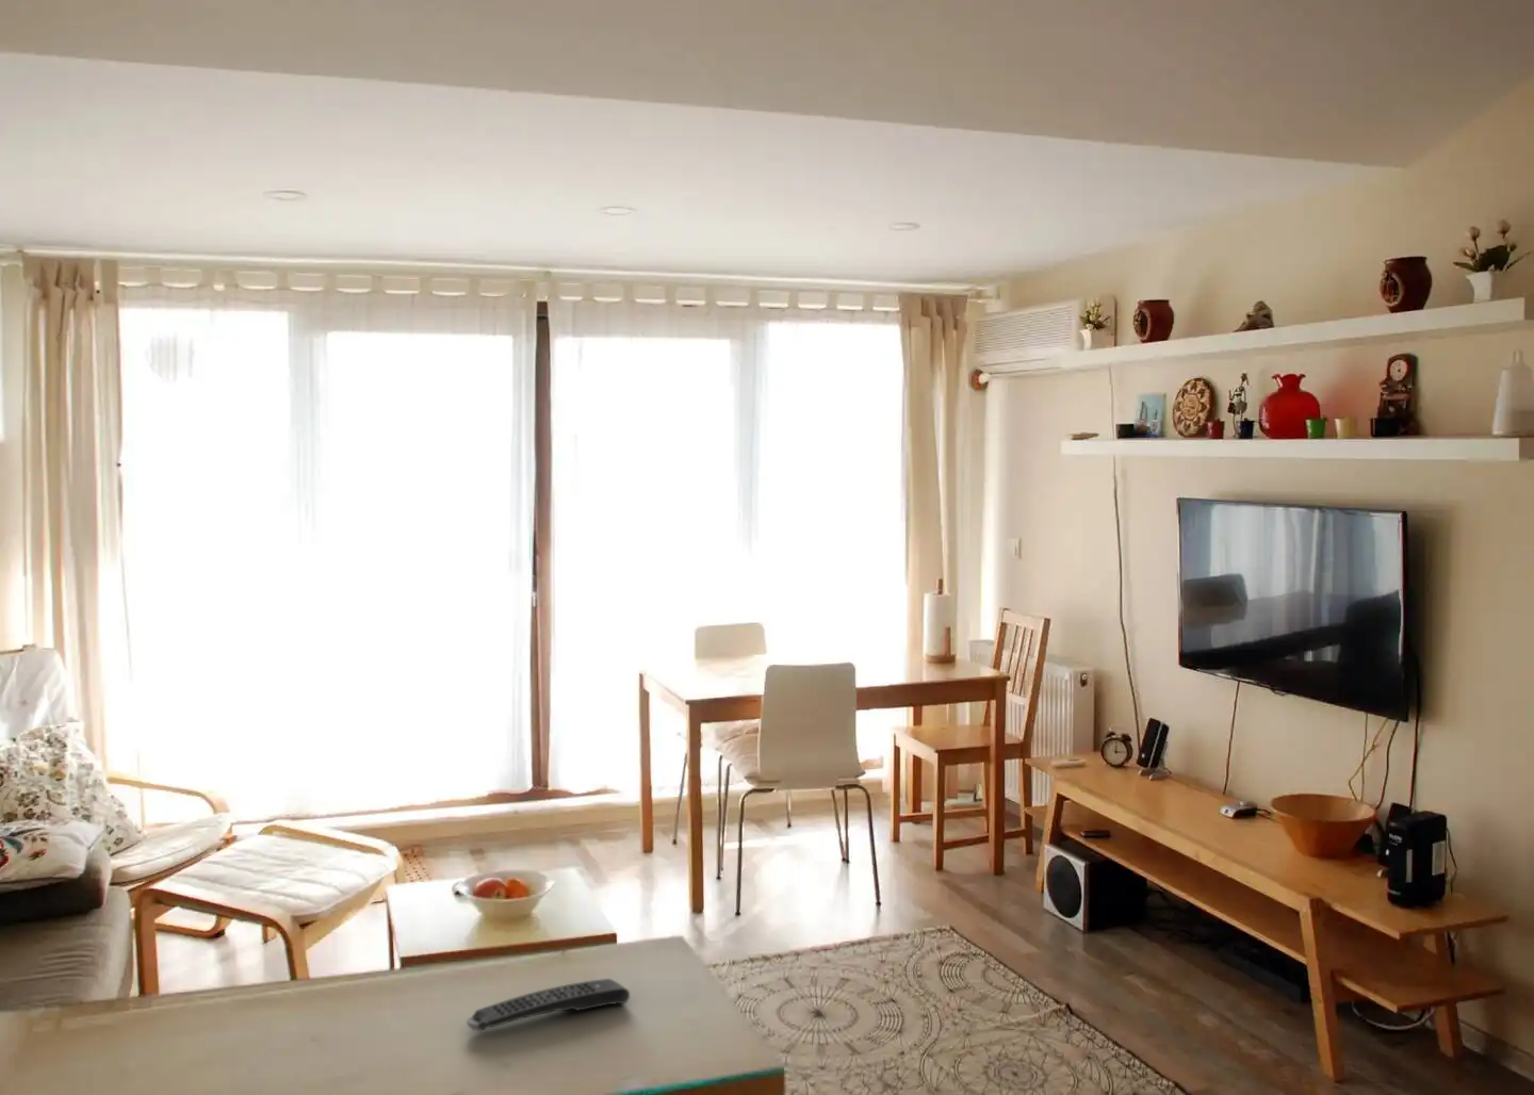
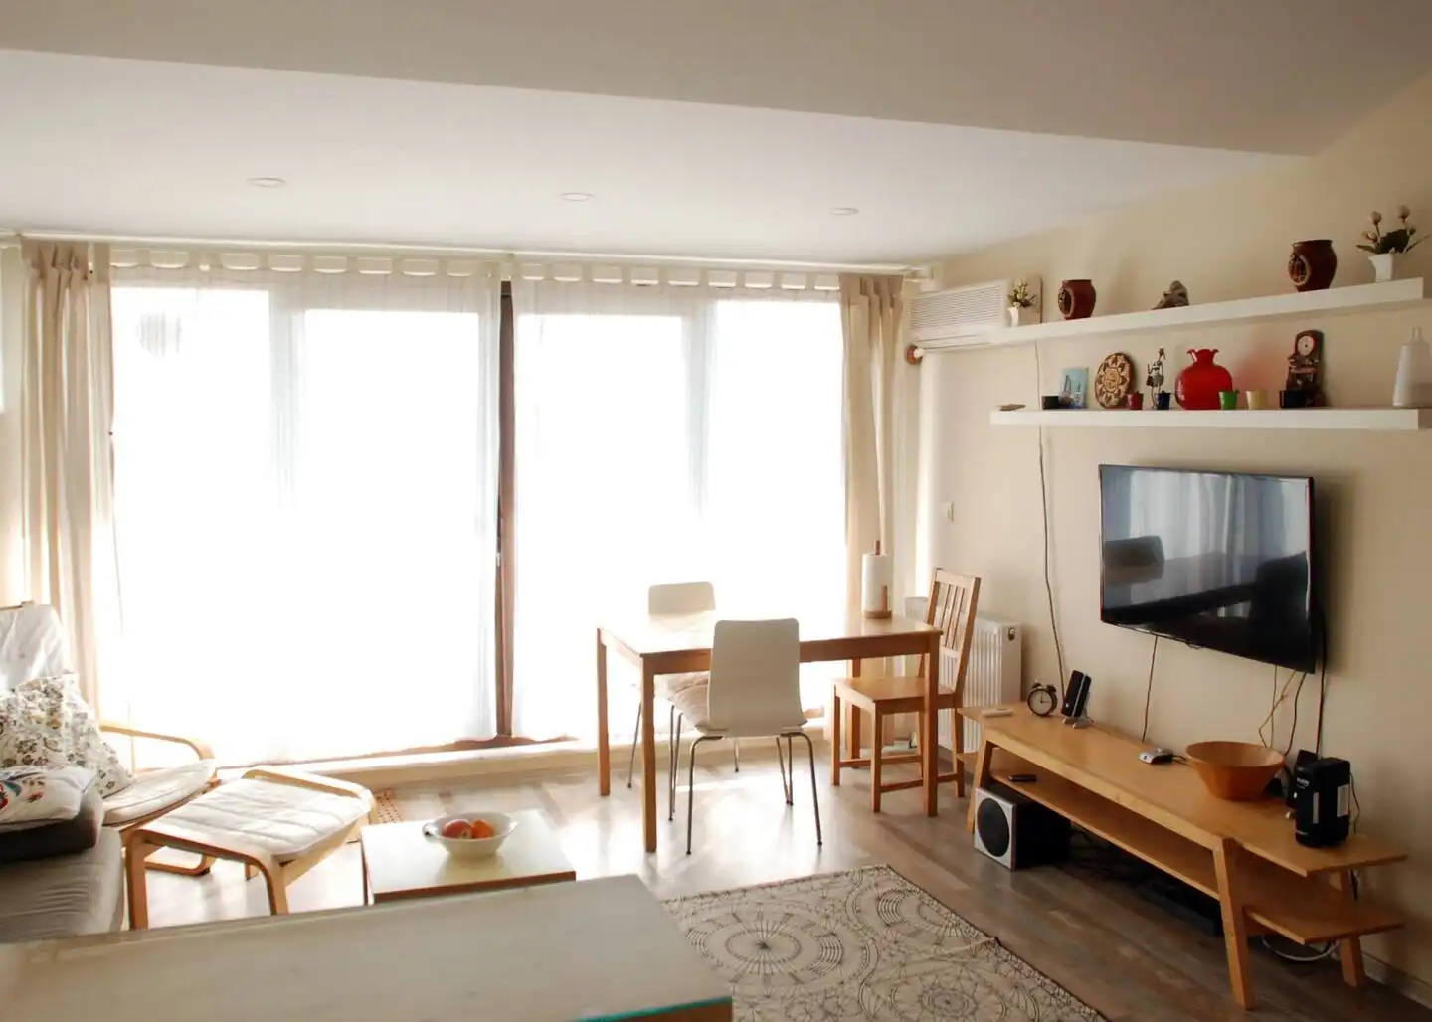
- remote control [466,978,630,1032]
